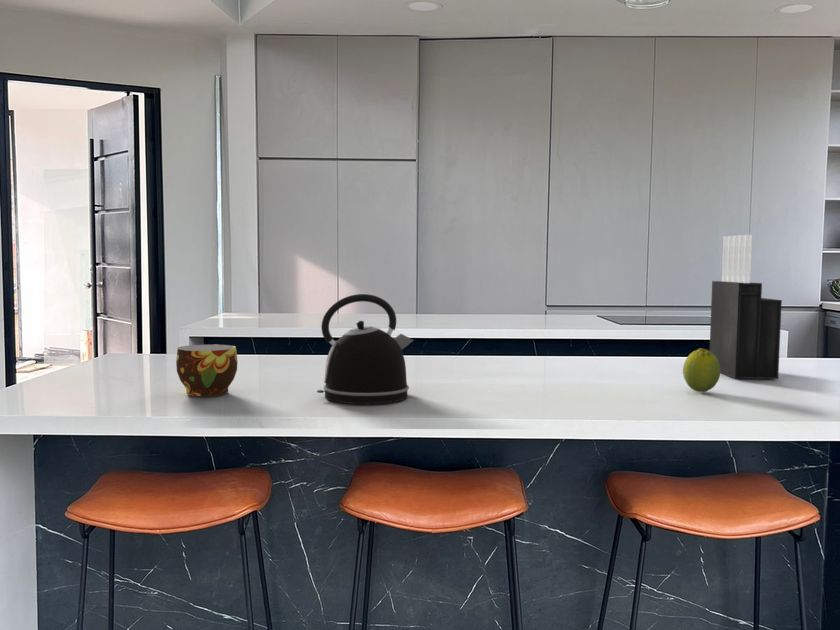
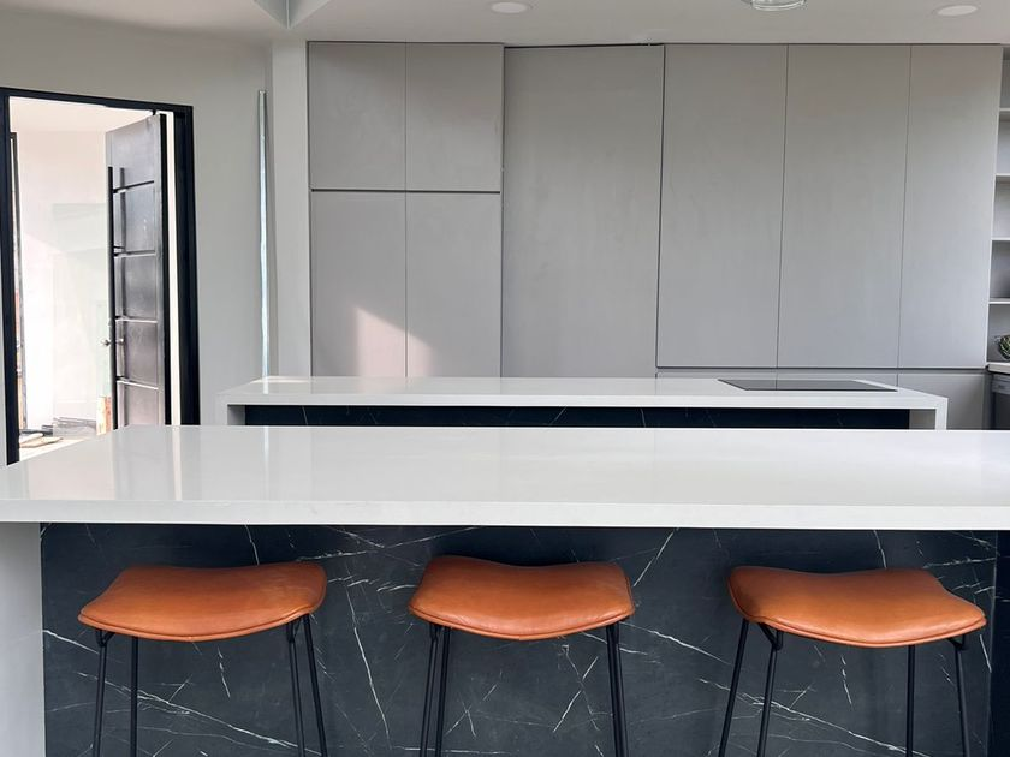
- knife block [709,234,783,380]
- cup [175,343,238,397]
- fruit [682,347,721,393]
- kettle [316,293,414,405]
